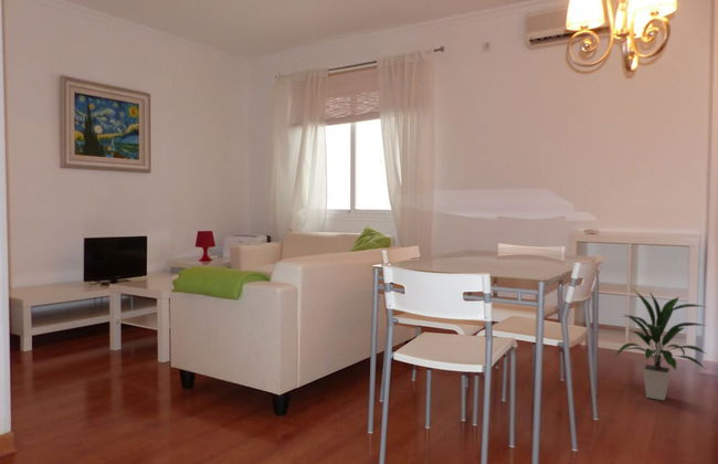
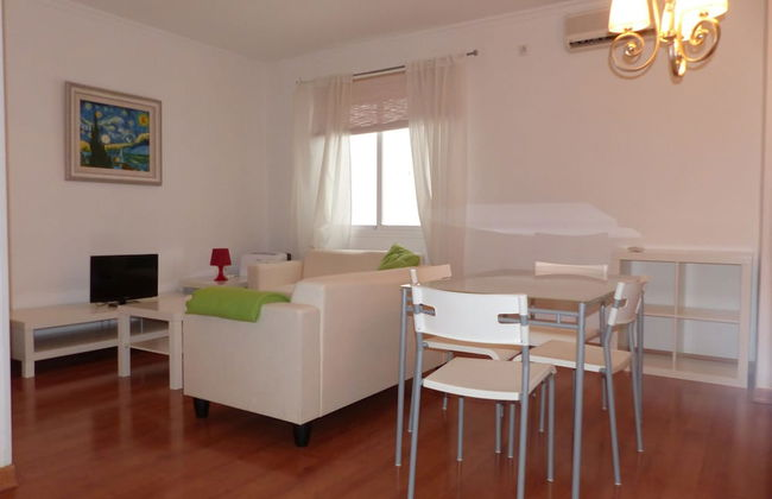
- indoor plant [614,289,709,401]
